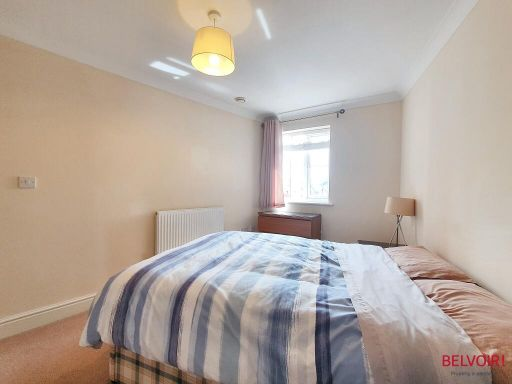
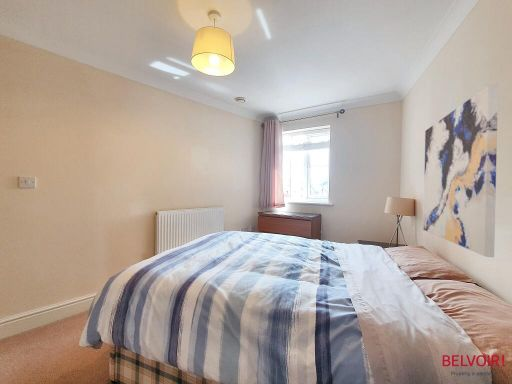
+ wall art [422,83,499,258]
